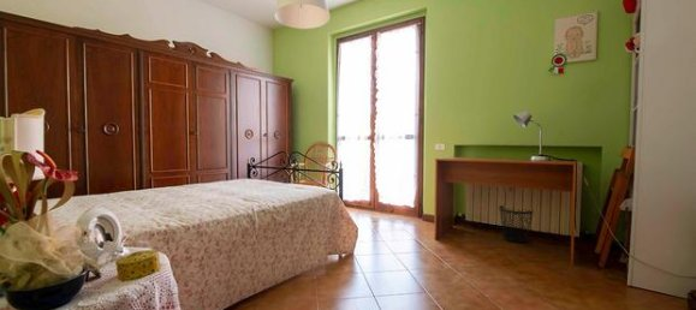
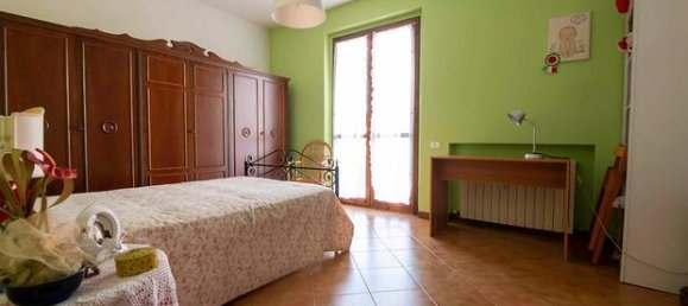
- wastebasket [498,204,535,244]
